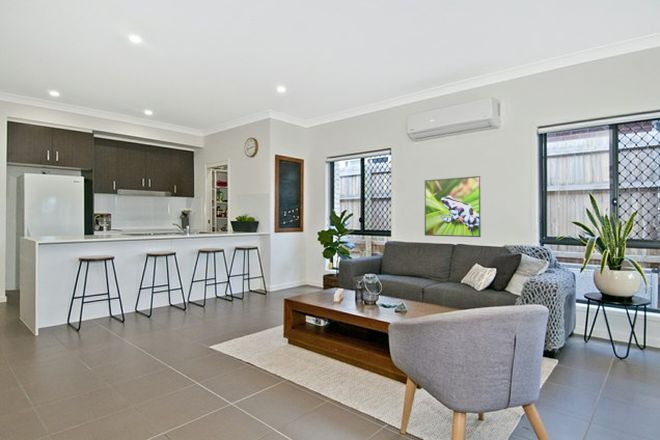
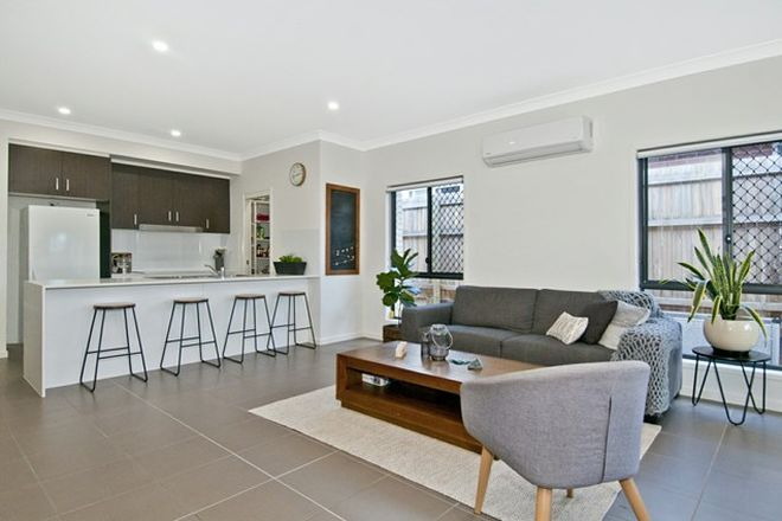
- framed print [424,175,482,238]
